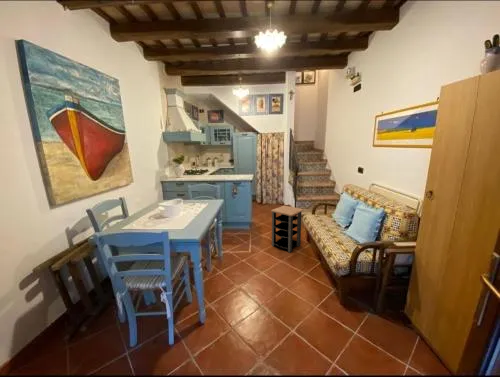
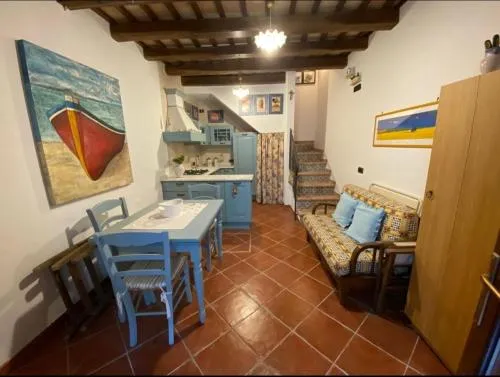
- side table [270,205,305,254]
